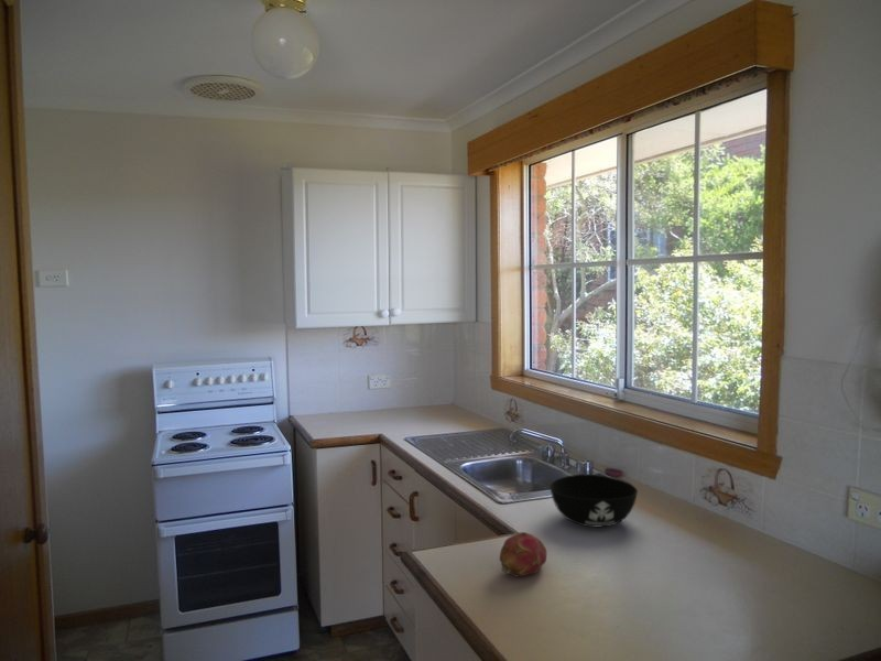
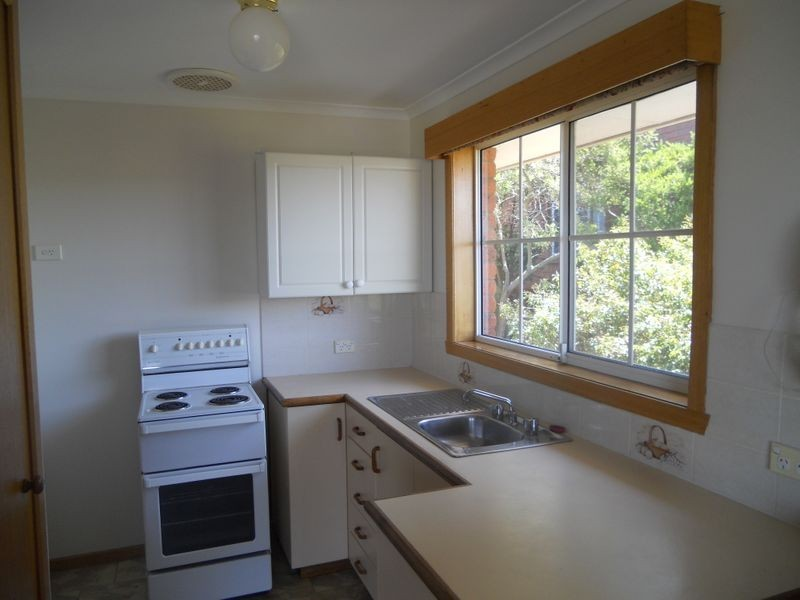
- fruit [499,531,547,577]
- bowl [548,474,639,528]
